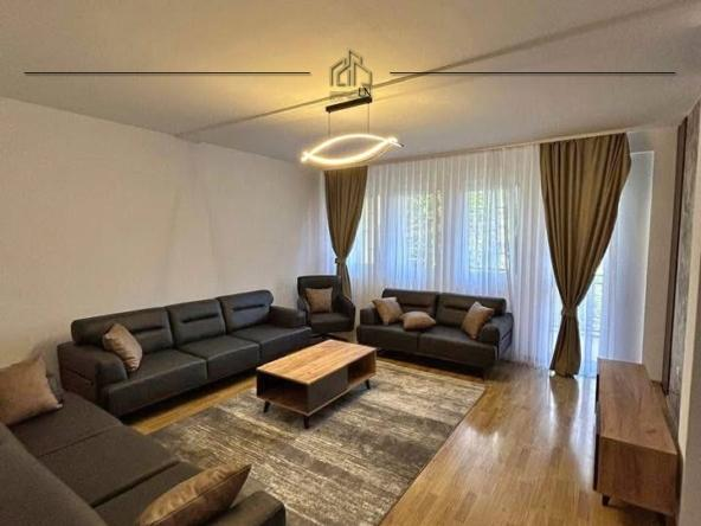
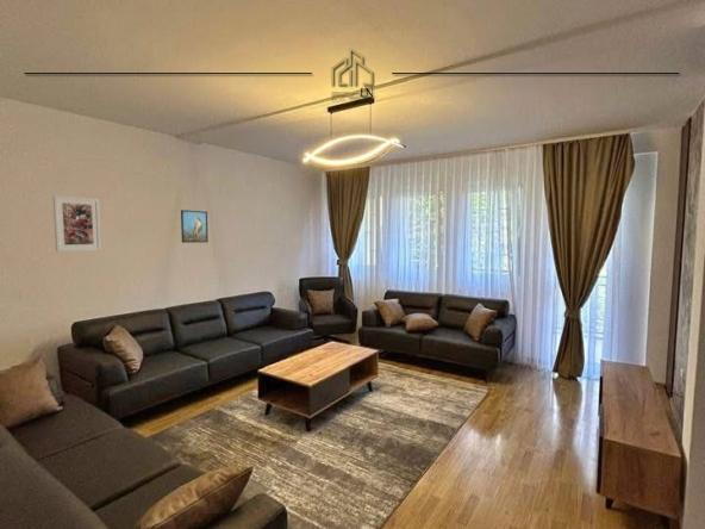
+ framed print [180,209,210,244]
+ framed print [52,194,102,253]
